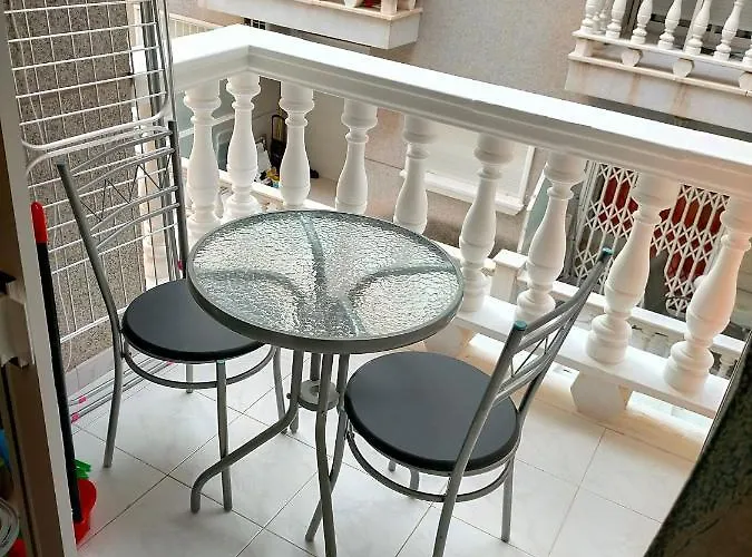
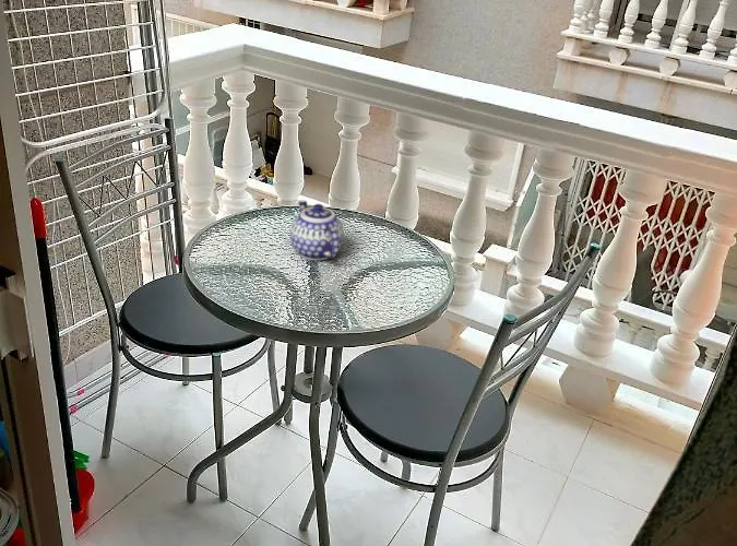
+ teapot [289,199,345,261]
